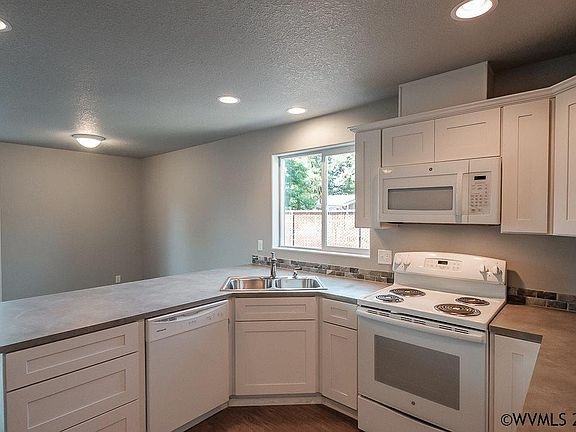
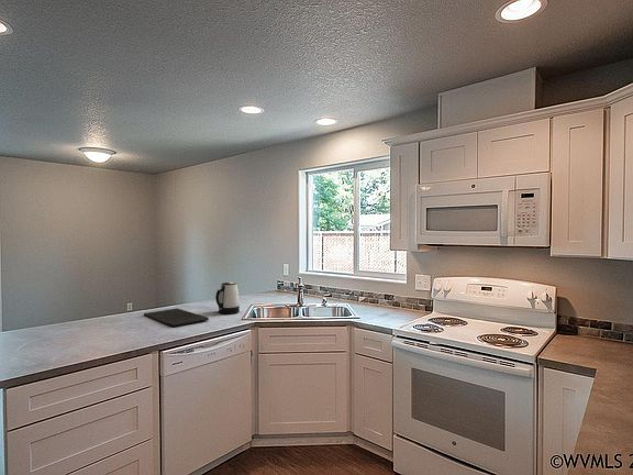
+ cutting board [143,307,210,328]
+ kettle [214,281,241,314]
